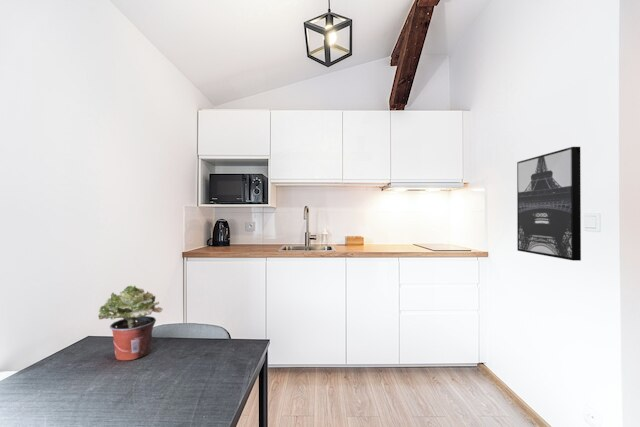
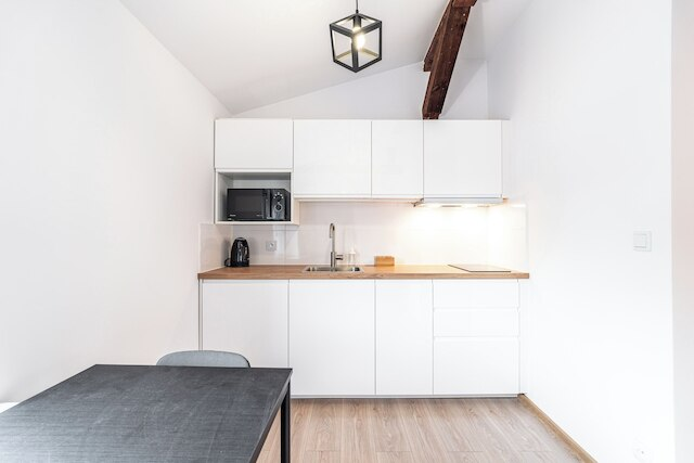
- potted plant [98,285,164,361]
- wall art [516,146,582,262]
